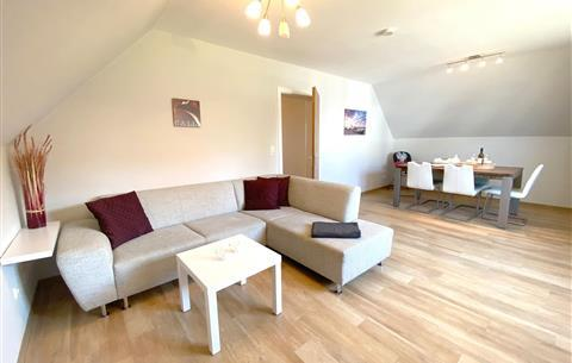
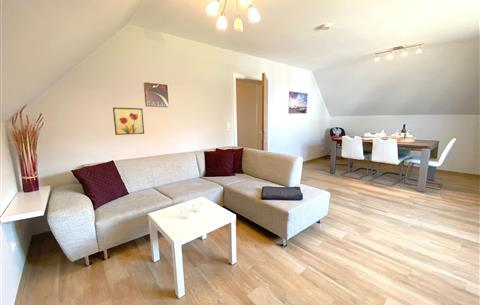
+ wall art [112,106,145,136]
